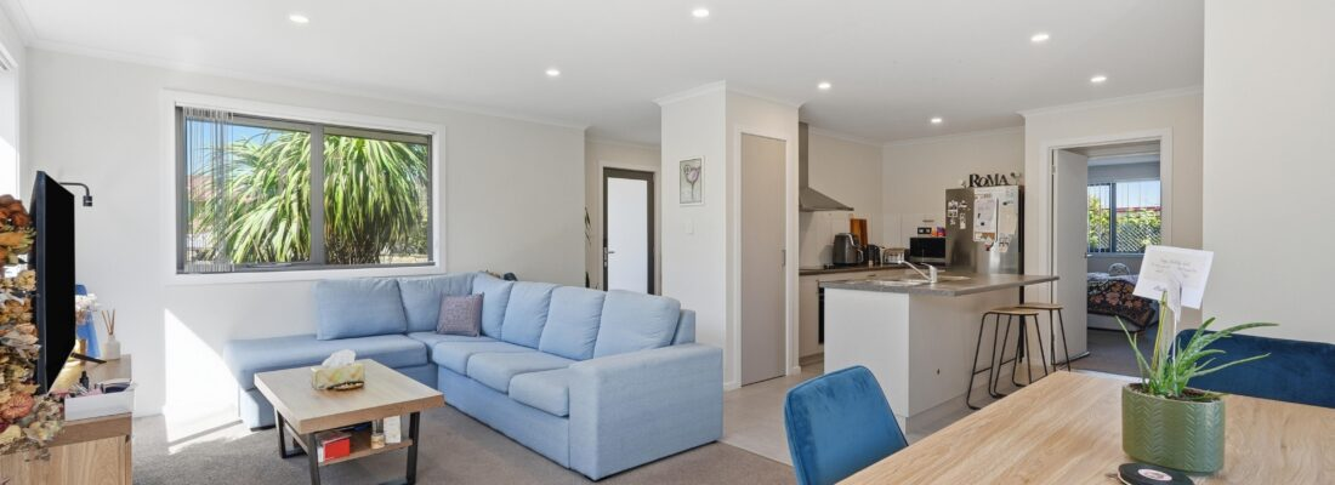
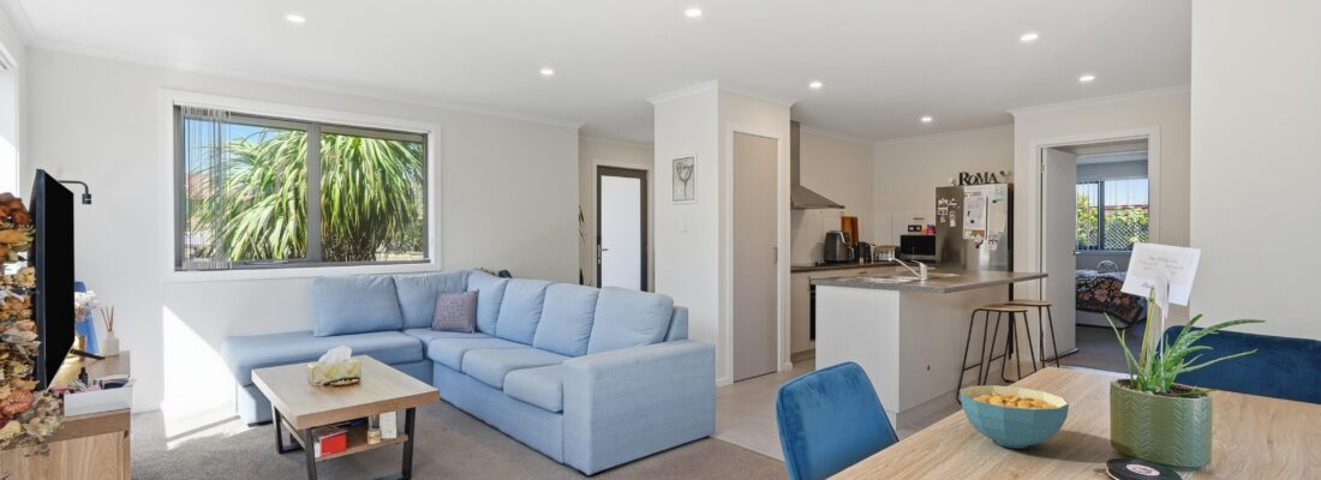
+ cereal bowl [958,384,1070,449]
